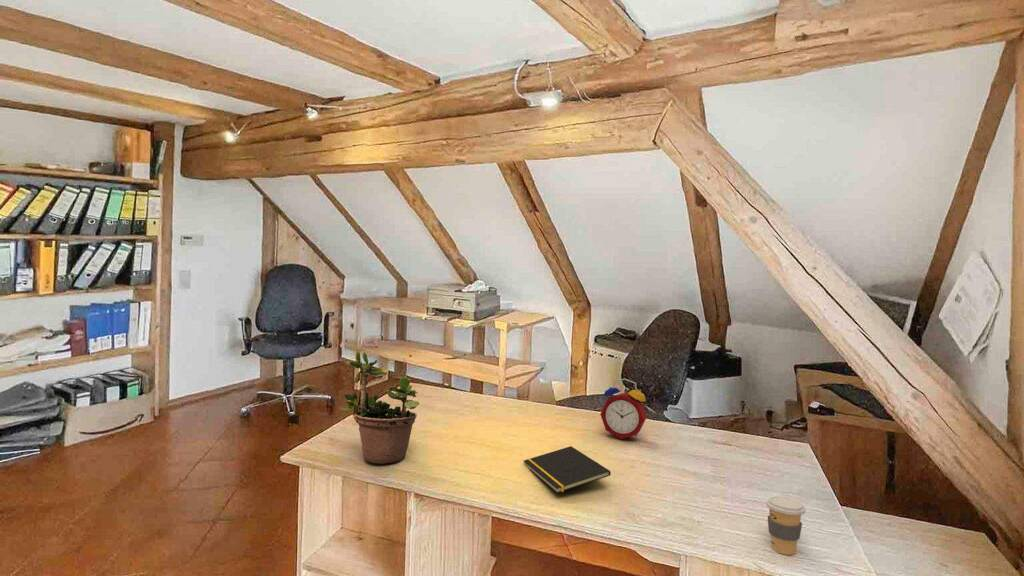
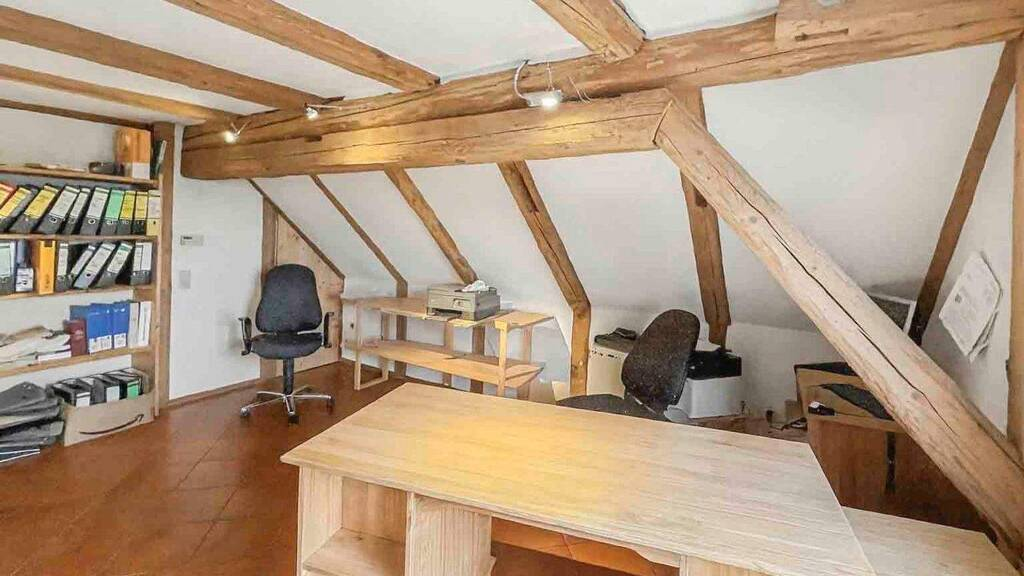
- notepad [523,445,612,494]
- alarm clock [599,378,648,440]
- potted plant [340,350,420,464]
- coffee cup [765,495,807,556]
